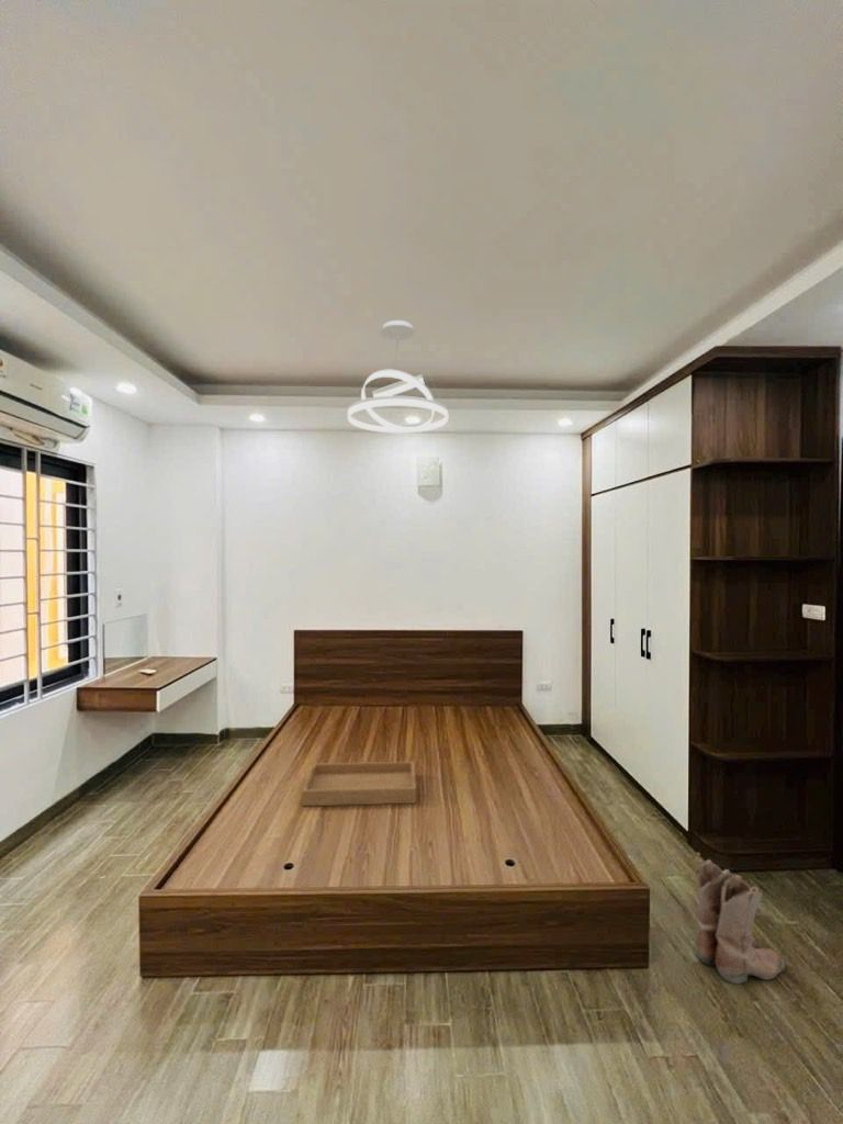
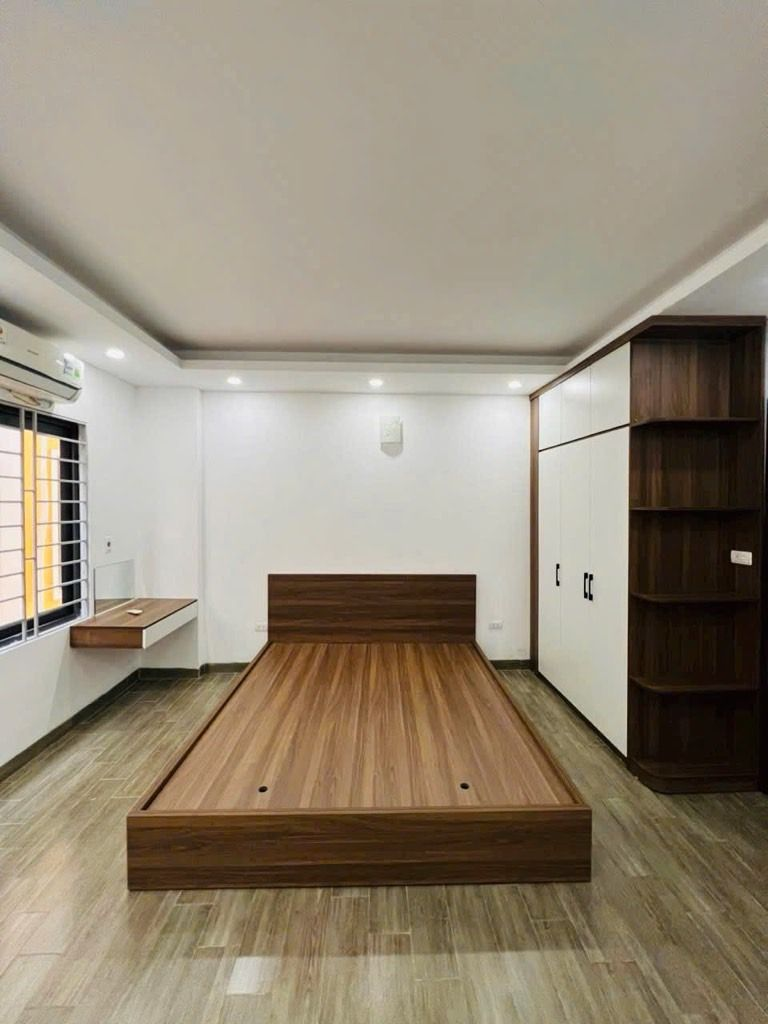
- serving tray [301,761,417,807]
- pendant light [347,319,449,434]
- boots [694,858,786,985]
